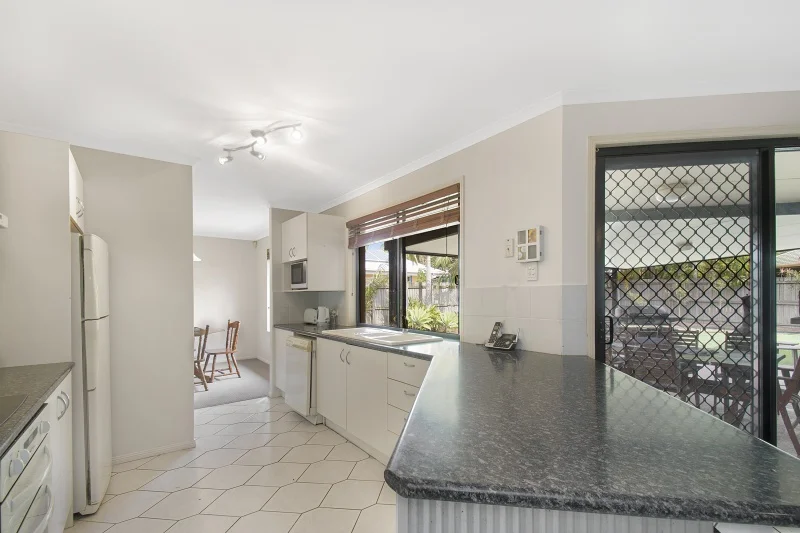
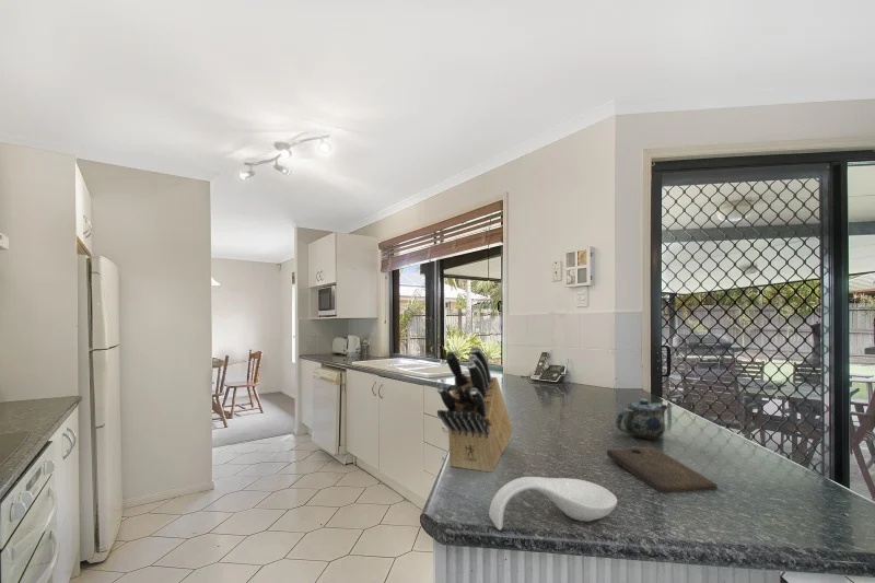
+ chinaware [615,397,669,441]
+ spoon rest [488,476,618,530]
+ cutting board [606,446,719,493]
+ knife block [436,346,513,474]
